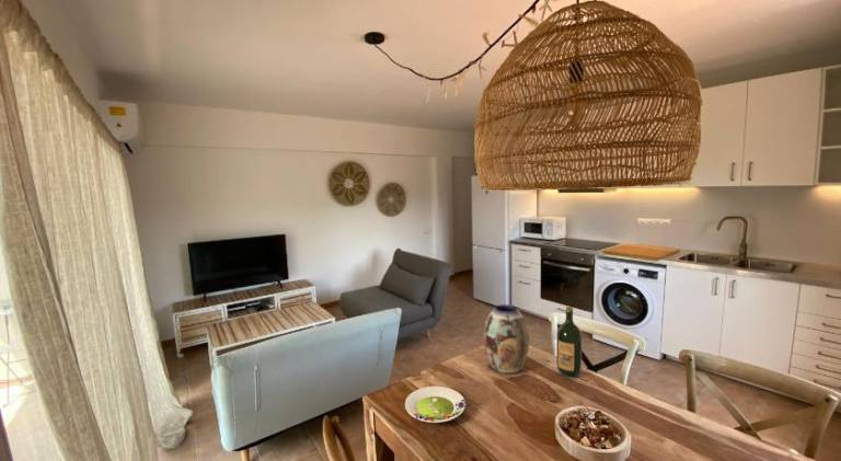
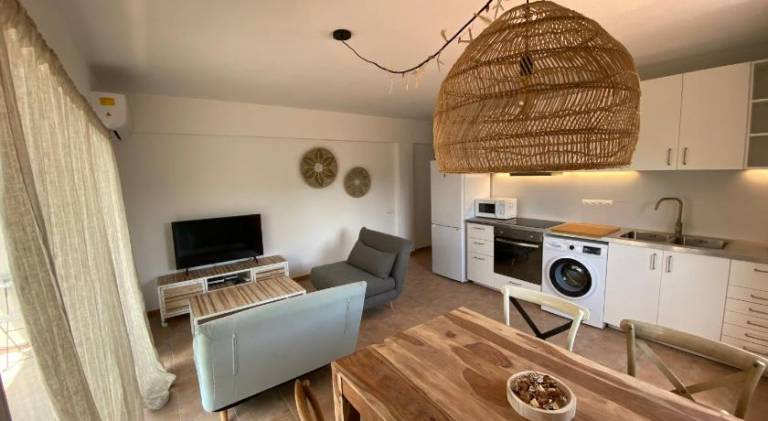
- salad plate [404,385,468,424]
- vase [483,303,530,374]
- wine bottle [555,306,583,378]
